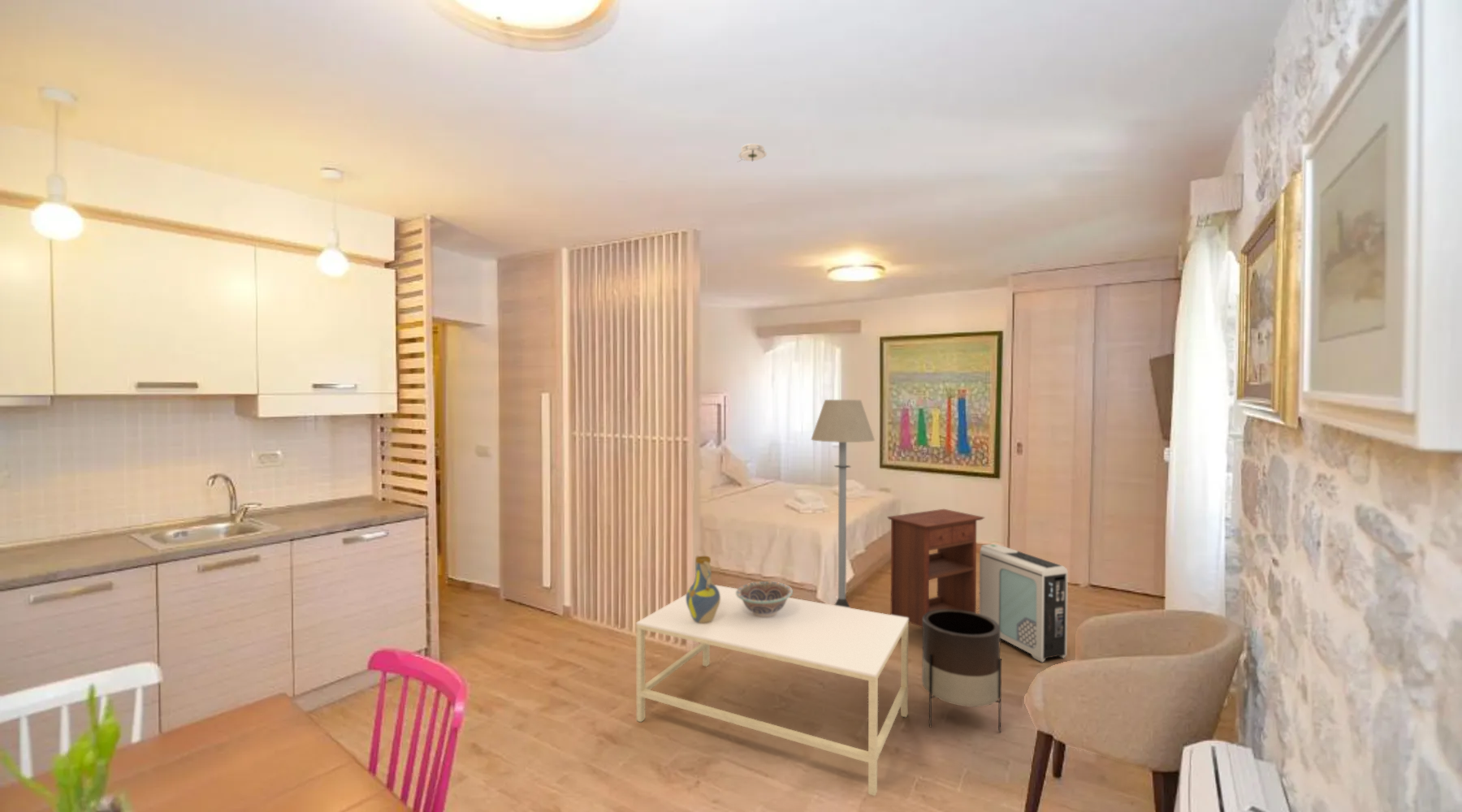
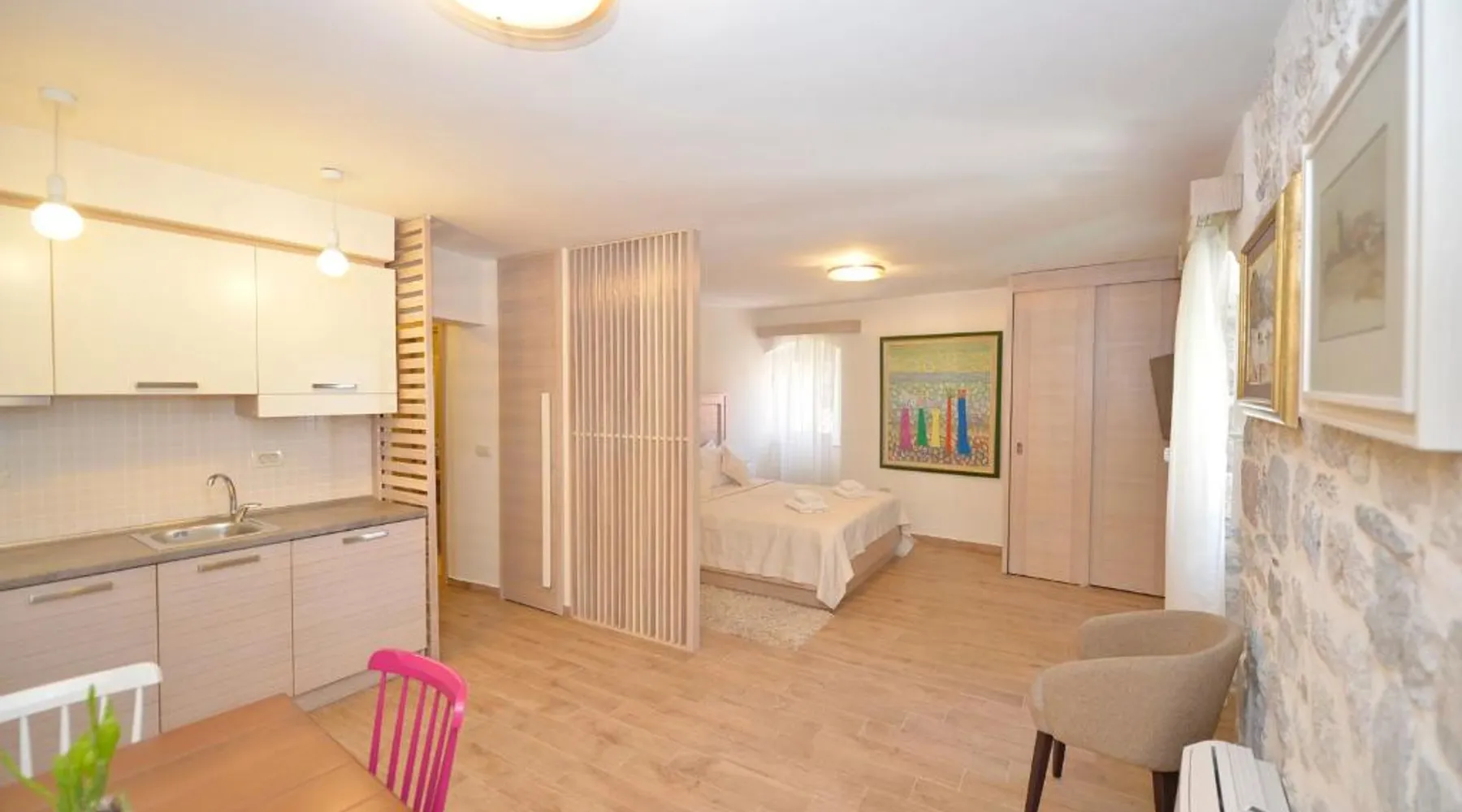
- coffee table [635,584,909,797]
- air purifier [979,543,1069,663]
- vase [686,555,720,623]
- planter [921,609,1002,733]
- smoke detector [737,143,768,162]
- nightstand [886,508,986,628]
- decorative bowl [736,581,794,617]
- floor lamp [811,399,876,608]
